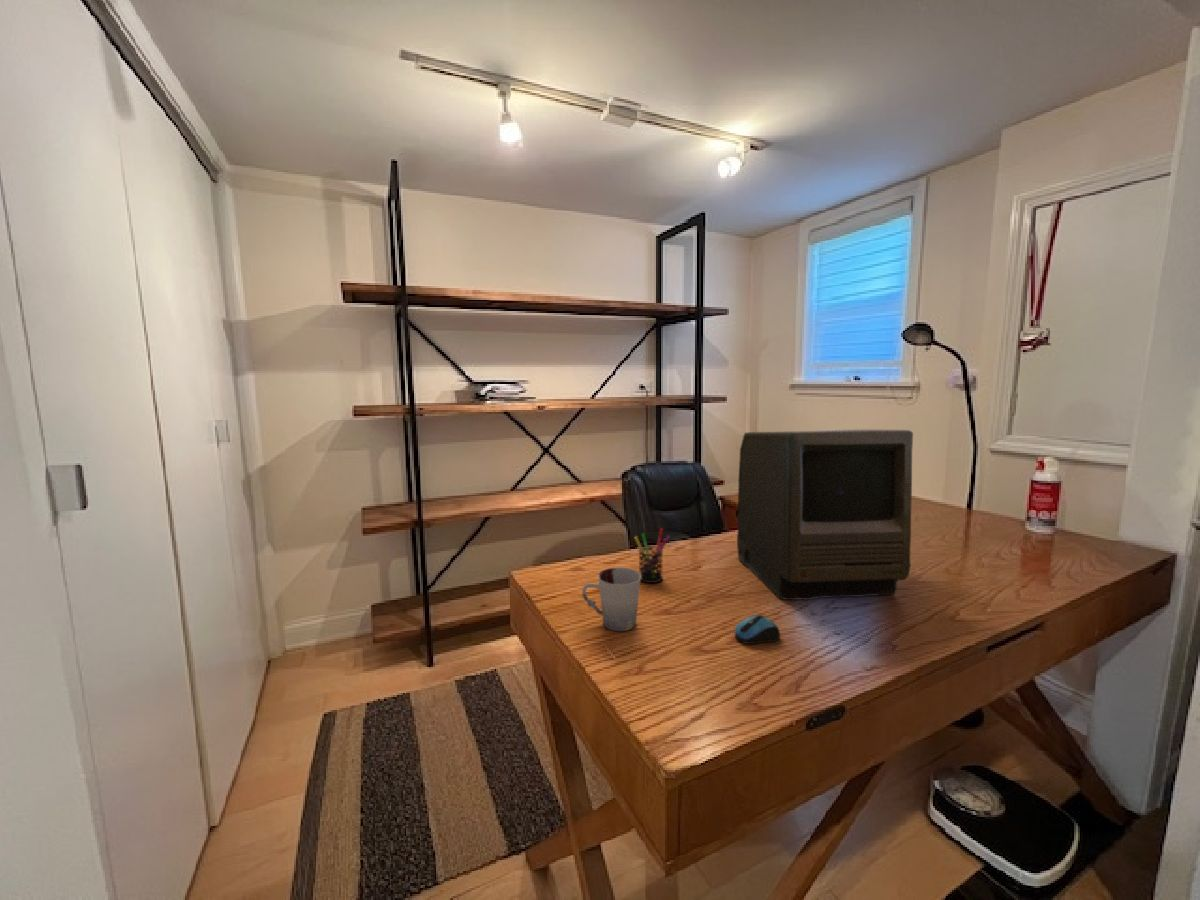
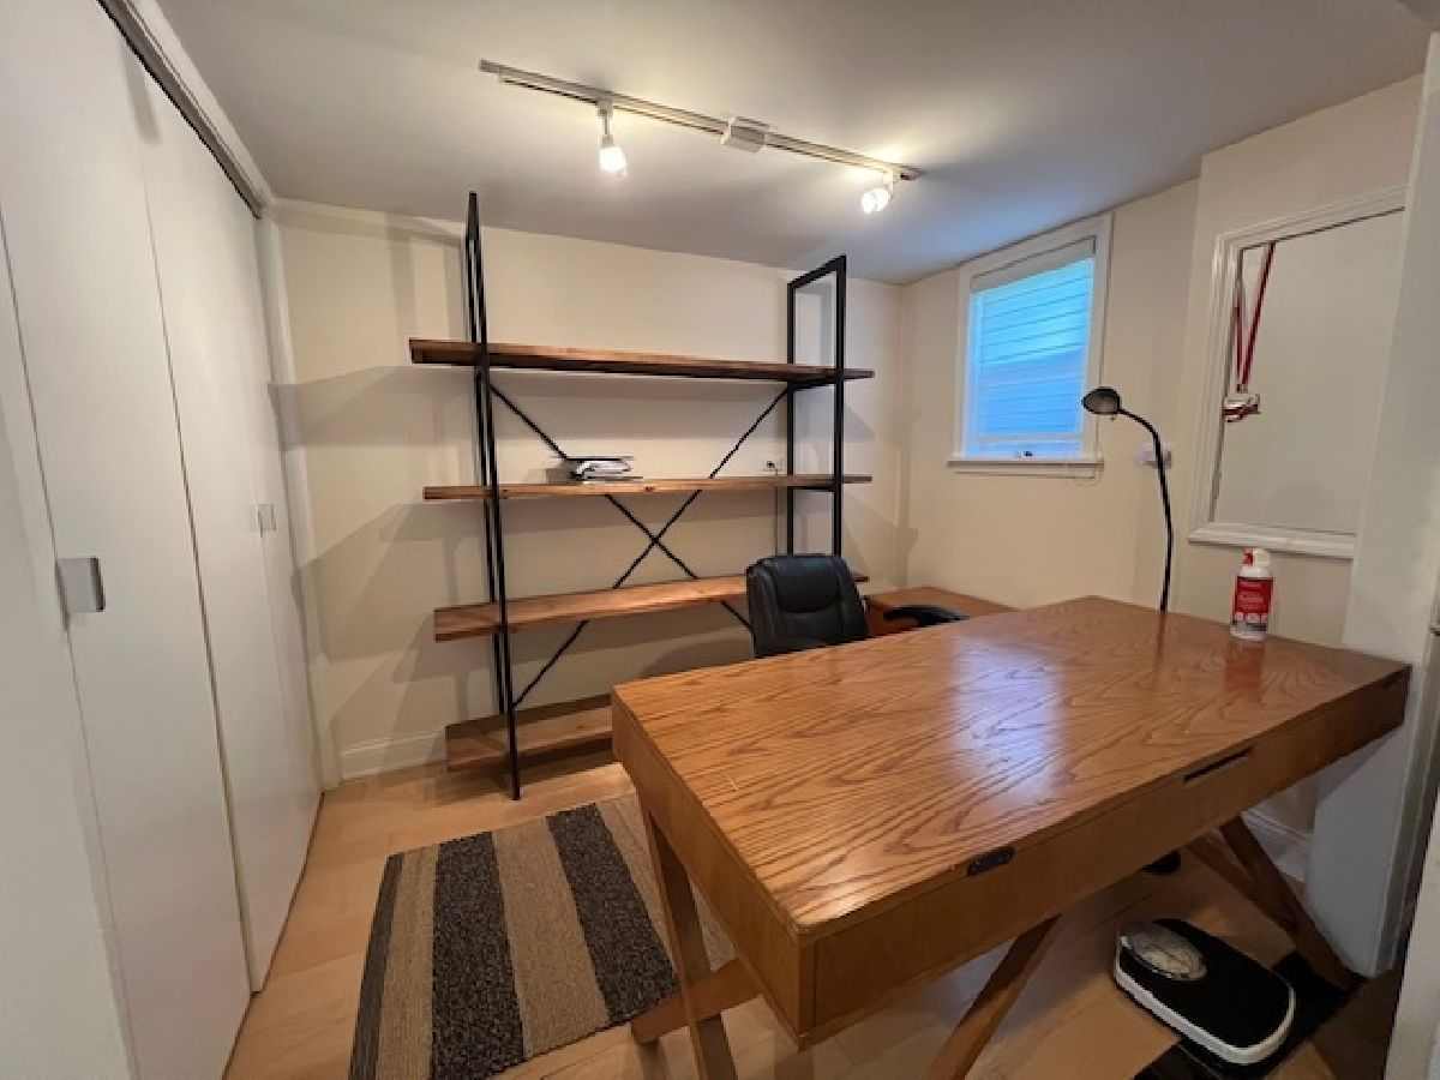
- pen holder [634,527,671,584]
- cup [581,566,641,632]
- monitor [736,428,914,601]
- computer mouse [734,614,781,645]
